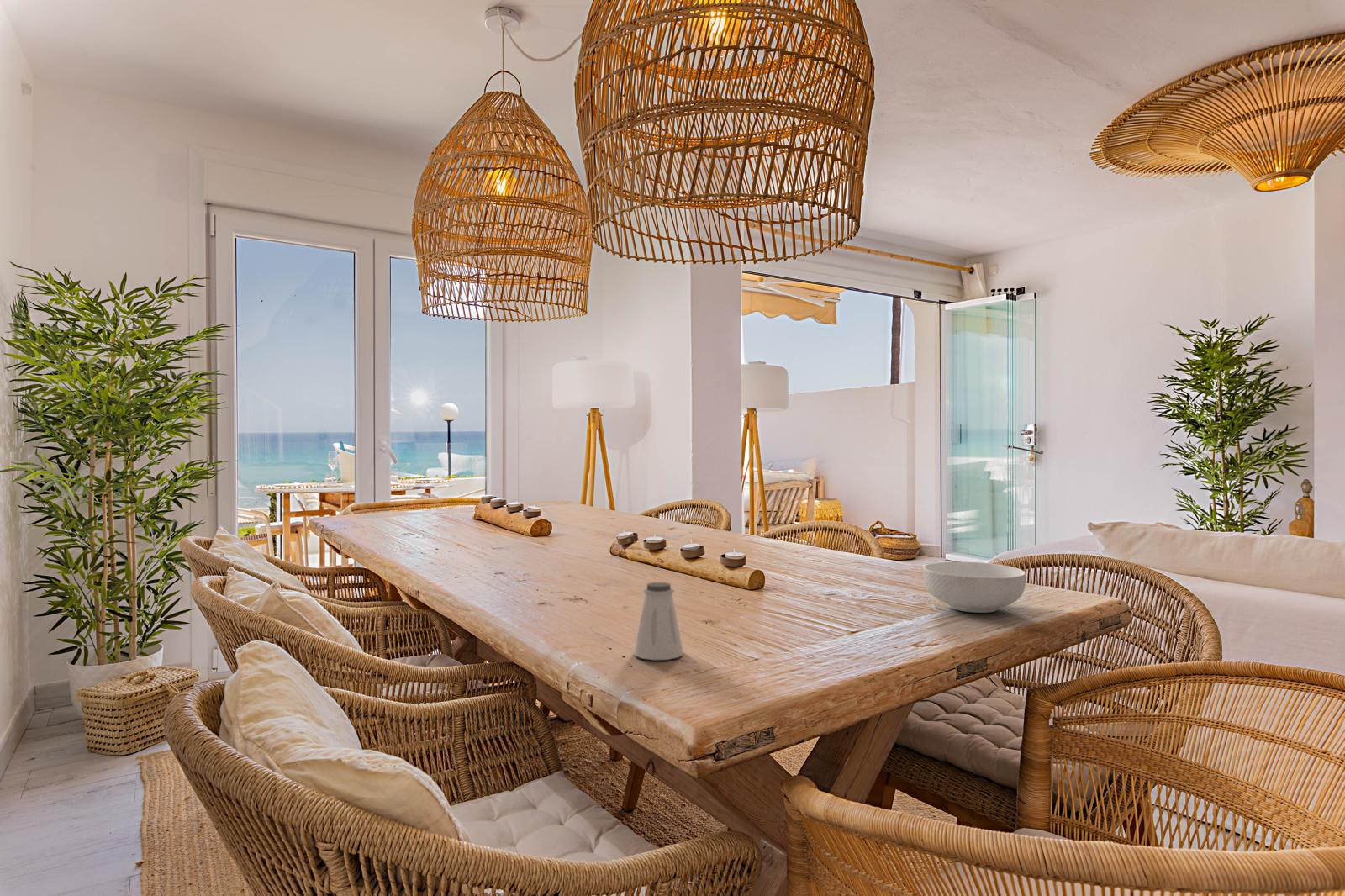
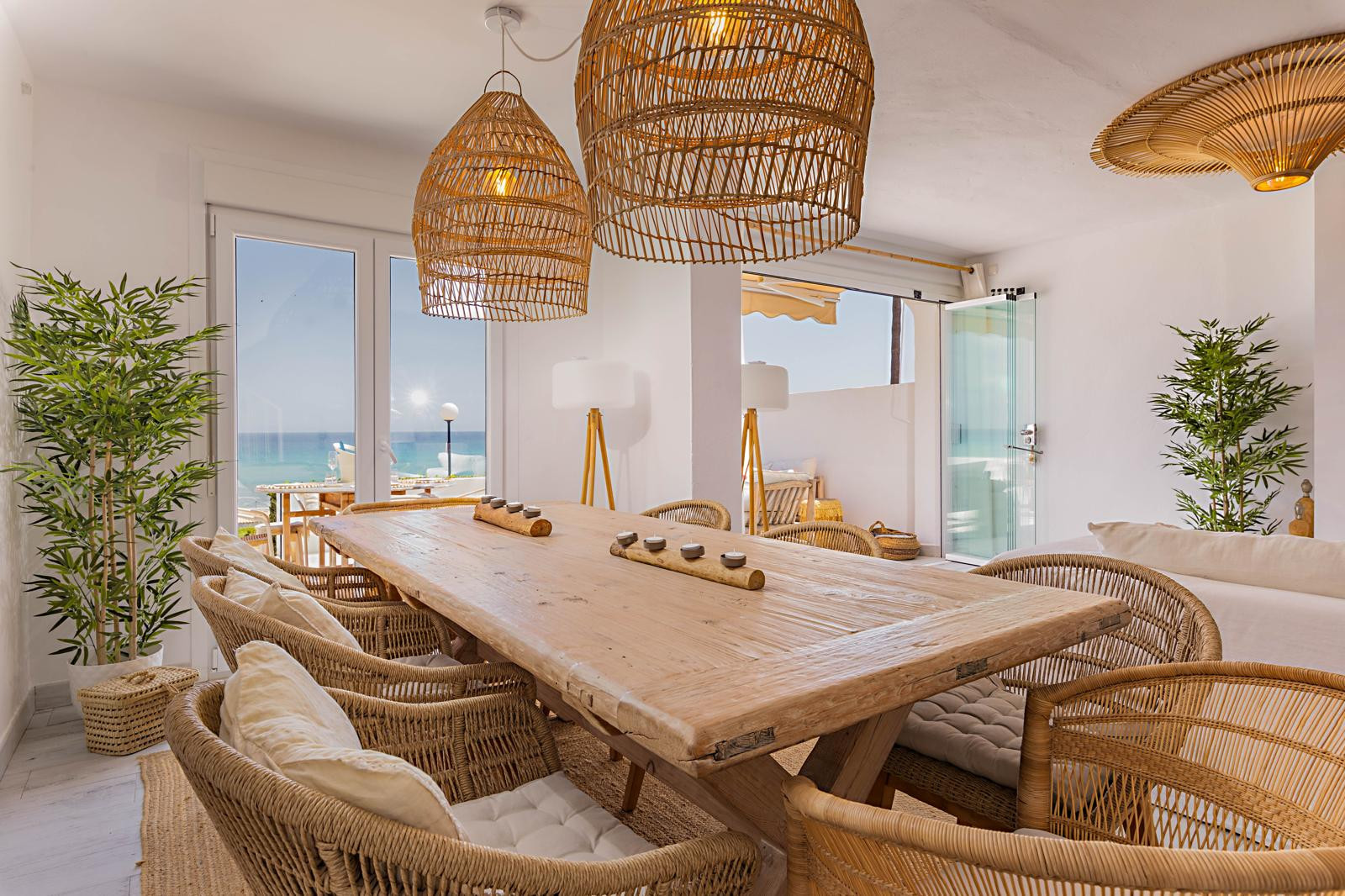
- cereal bowl [922,561,1027,614]
- saltshaker [633,582,684,661]
